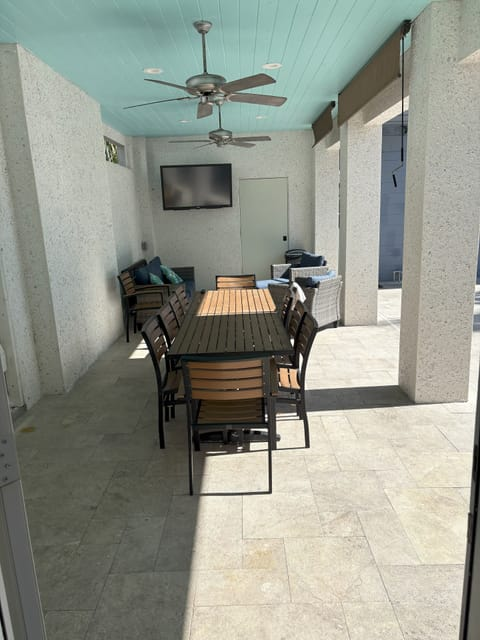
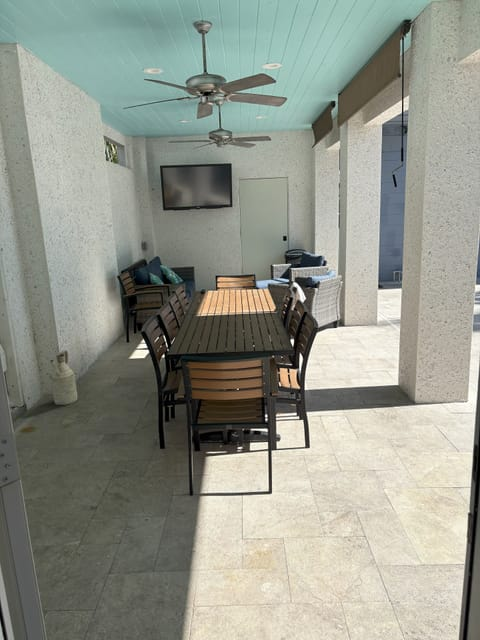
+ watering can [49,349,79,406]
